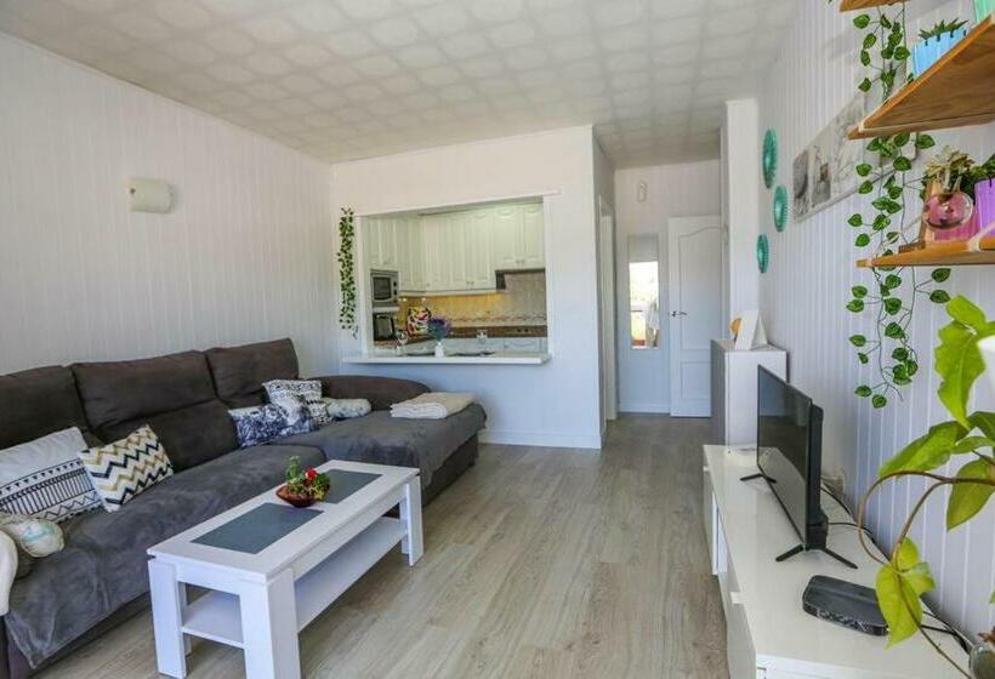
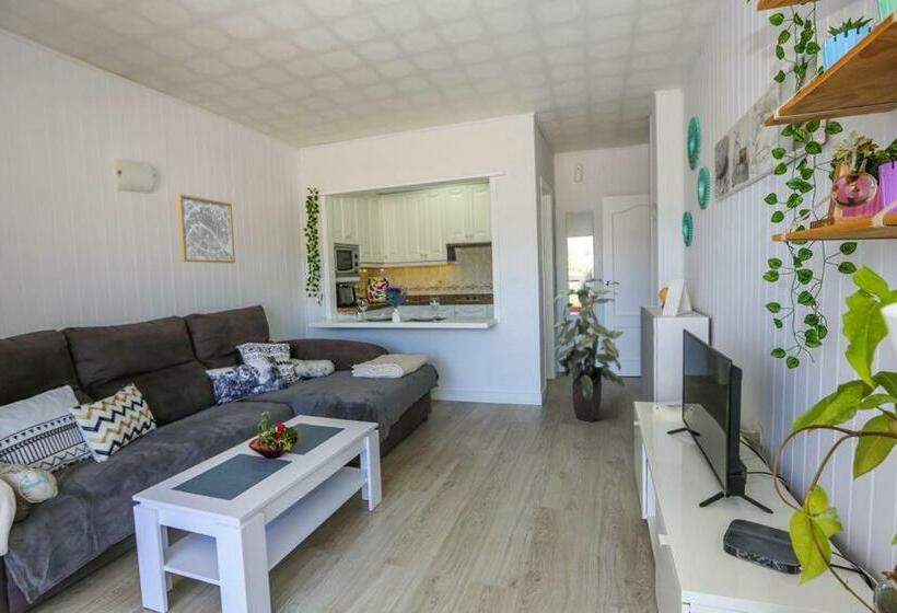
+ wall art [175,193,236,264]
+ indoor plant [551,277,626,423]
